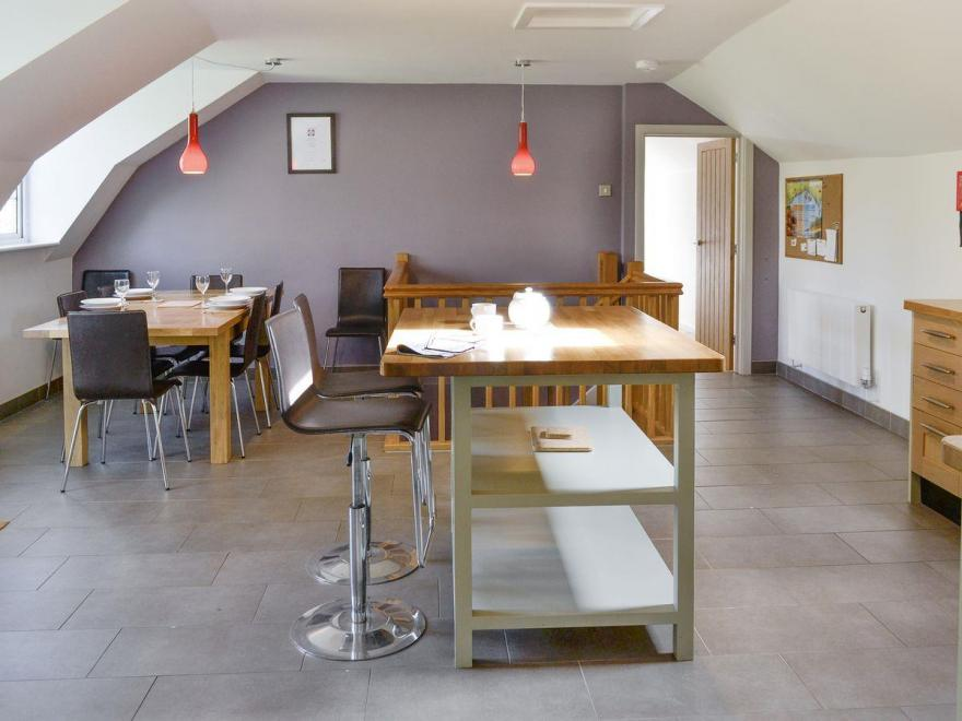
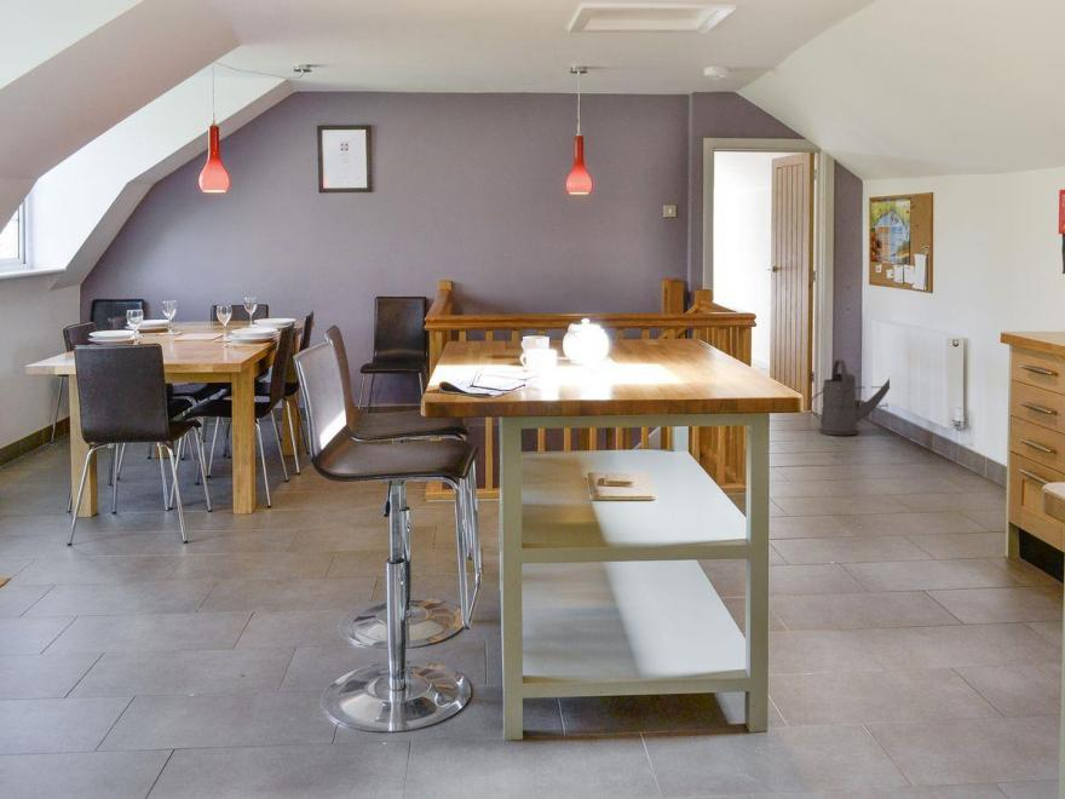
+ watering can [807,358,891,436]
